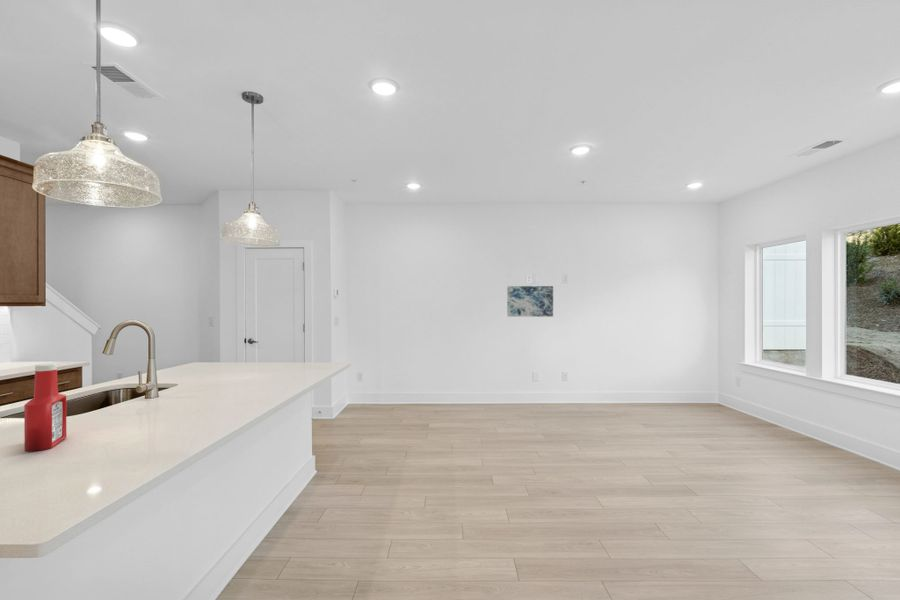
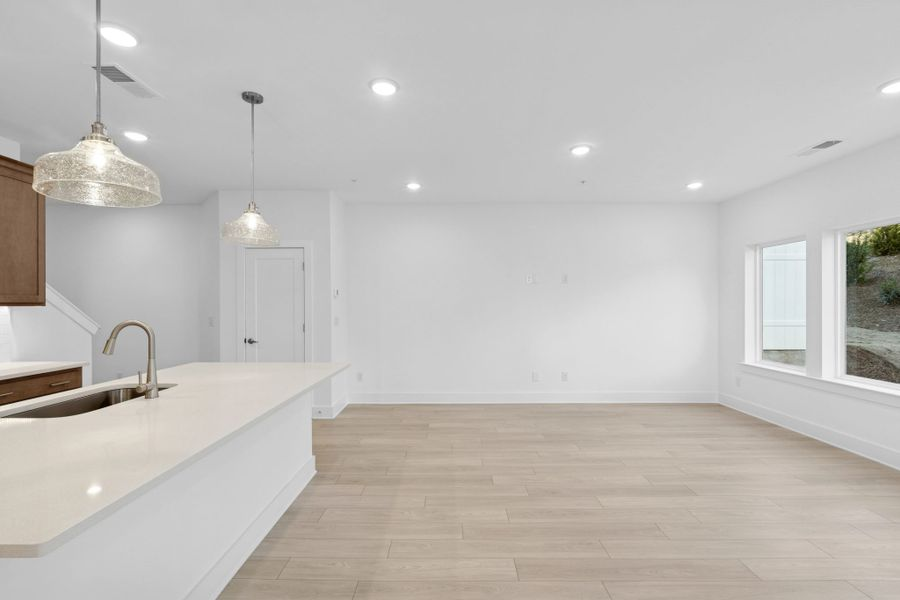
- wall art [506,285,554,318]
- soap bottle [23,363,67,453]
